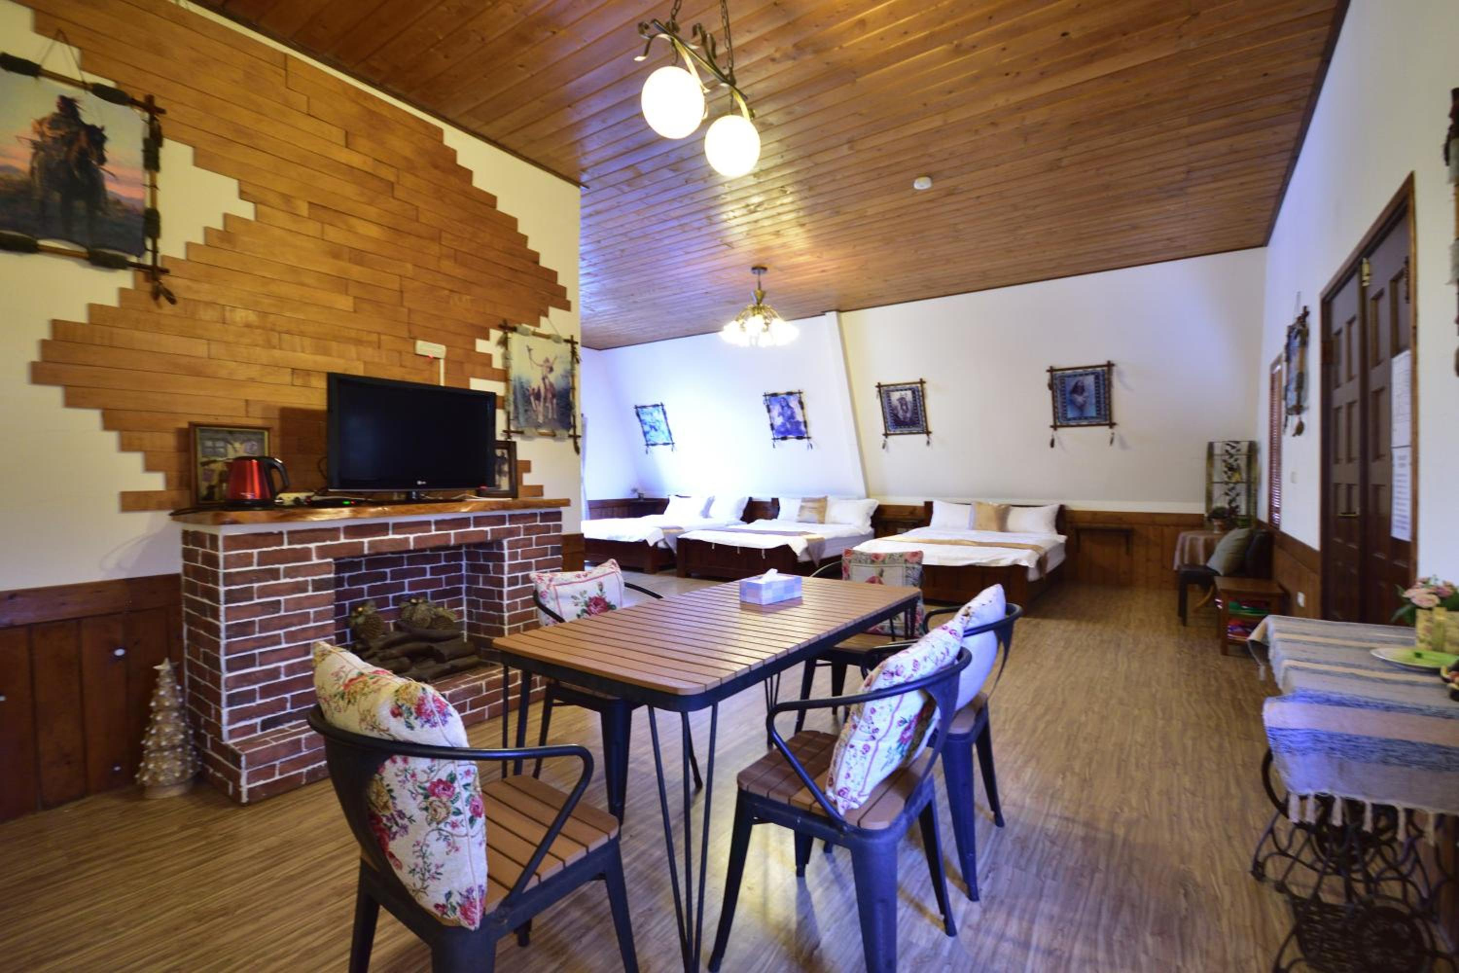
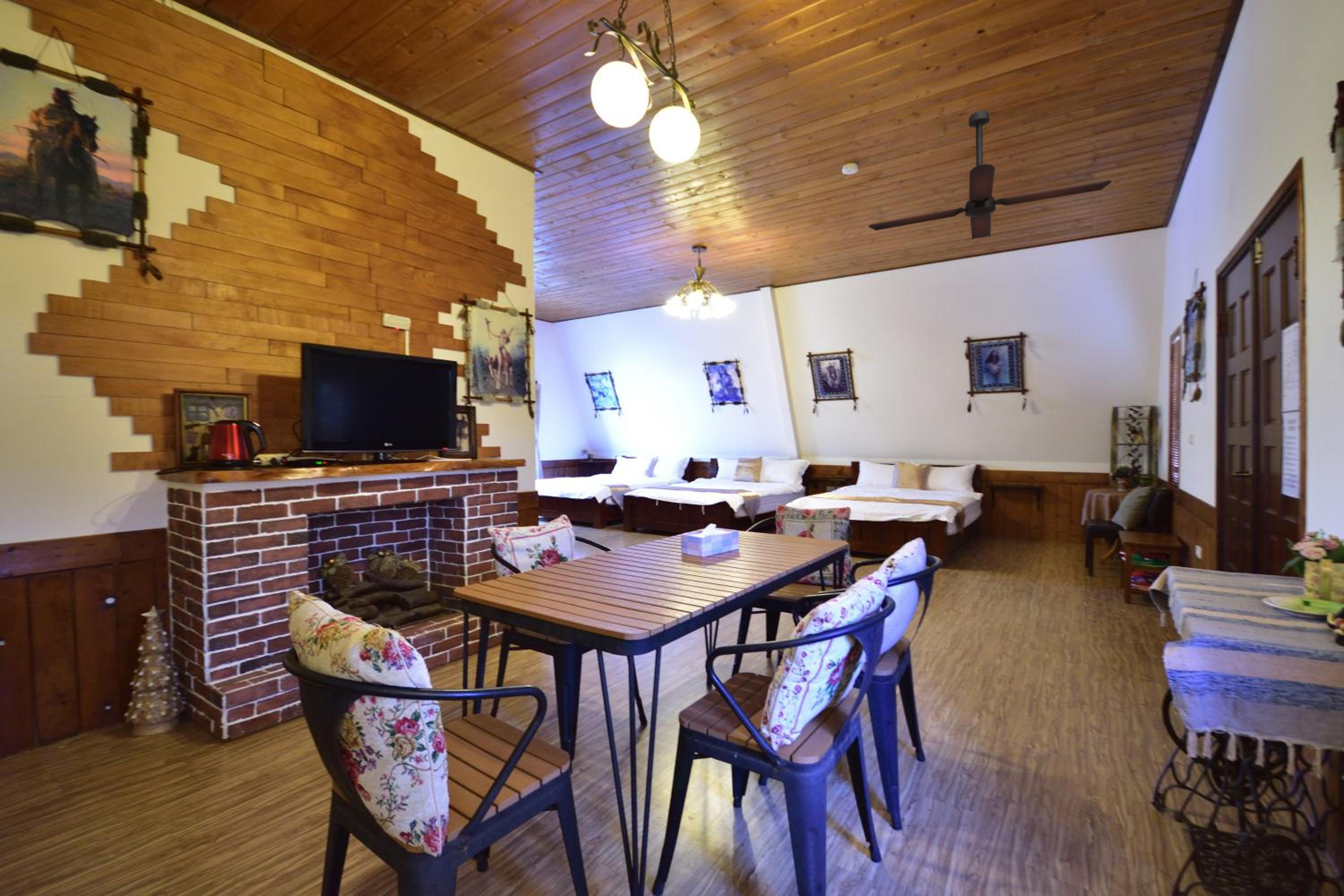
+ ceiling fan [868,110,1112,240]
